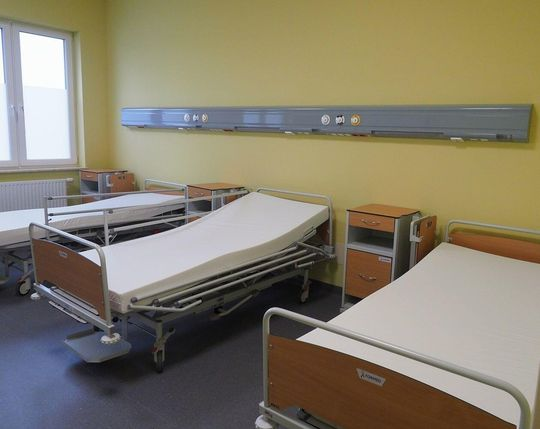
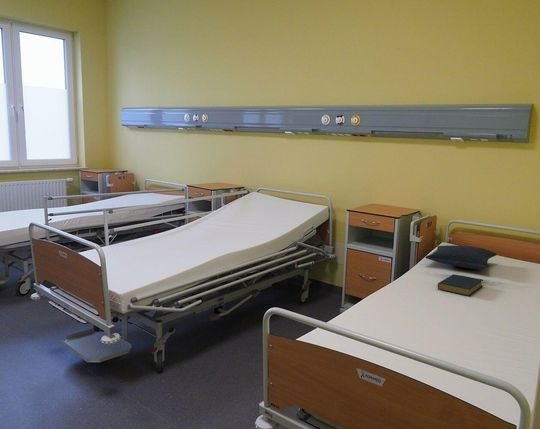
+ pillow [424,244,497,270]
+ hardback book [437,273,484,297]
